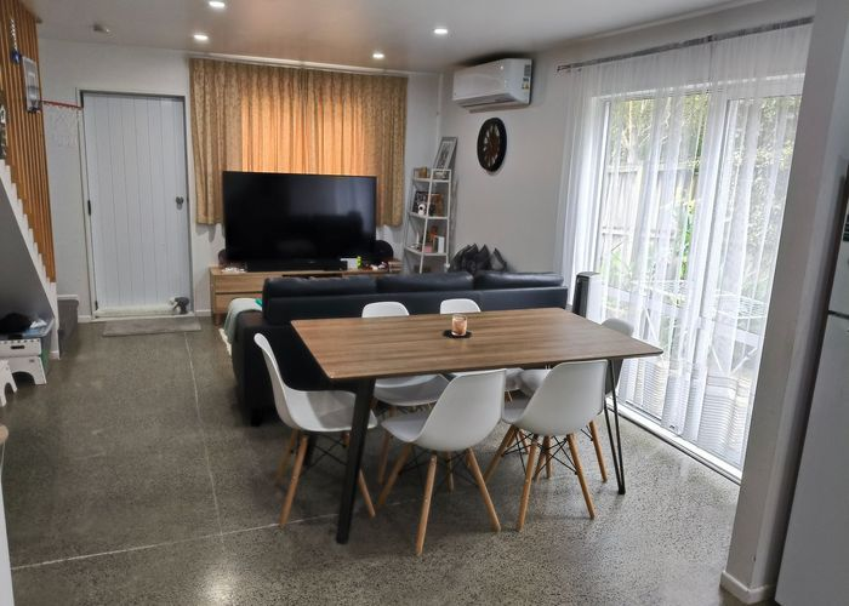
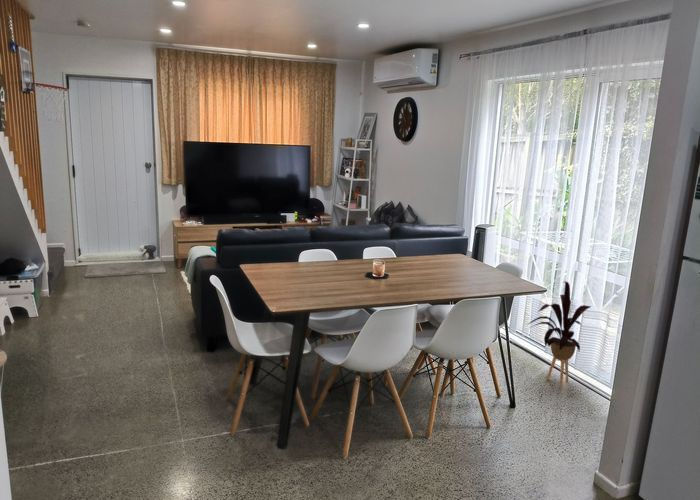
+ house plant [526,280,592,389]
